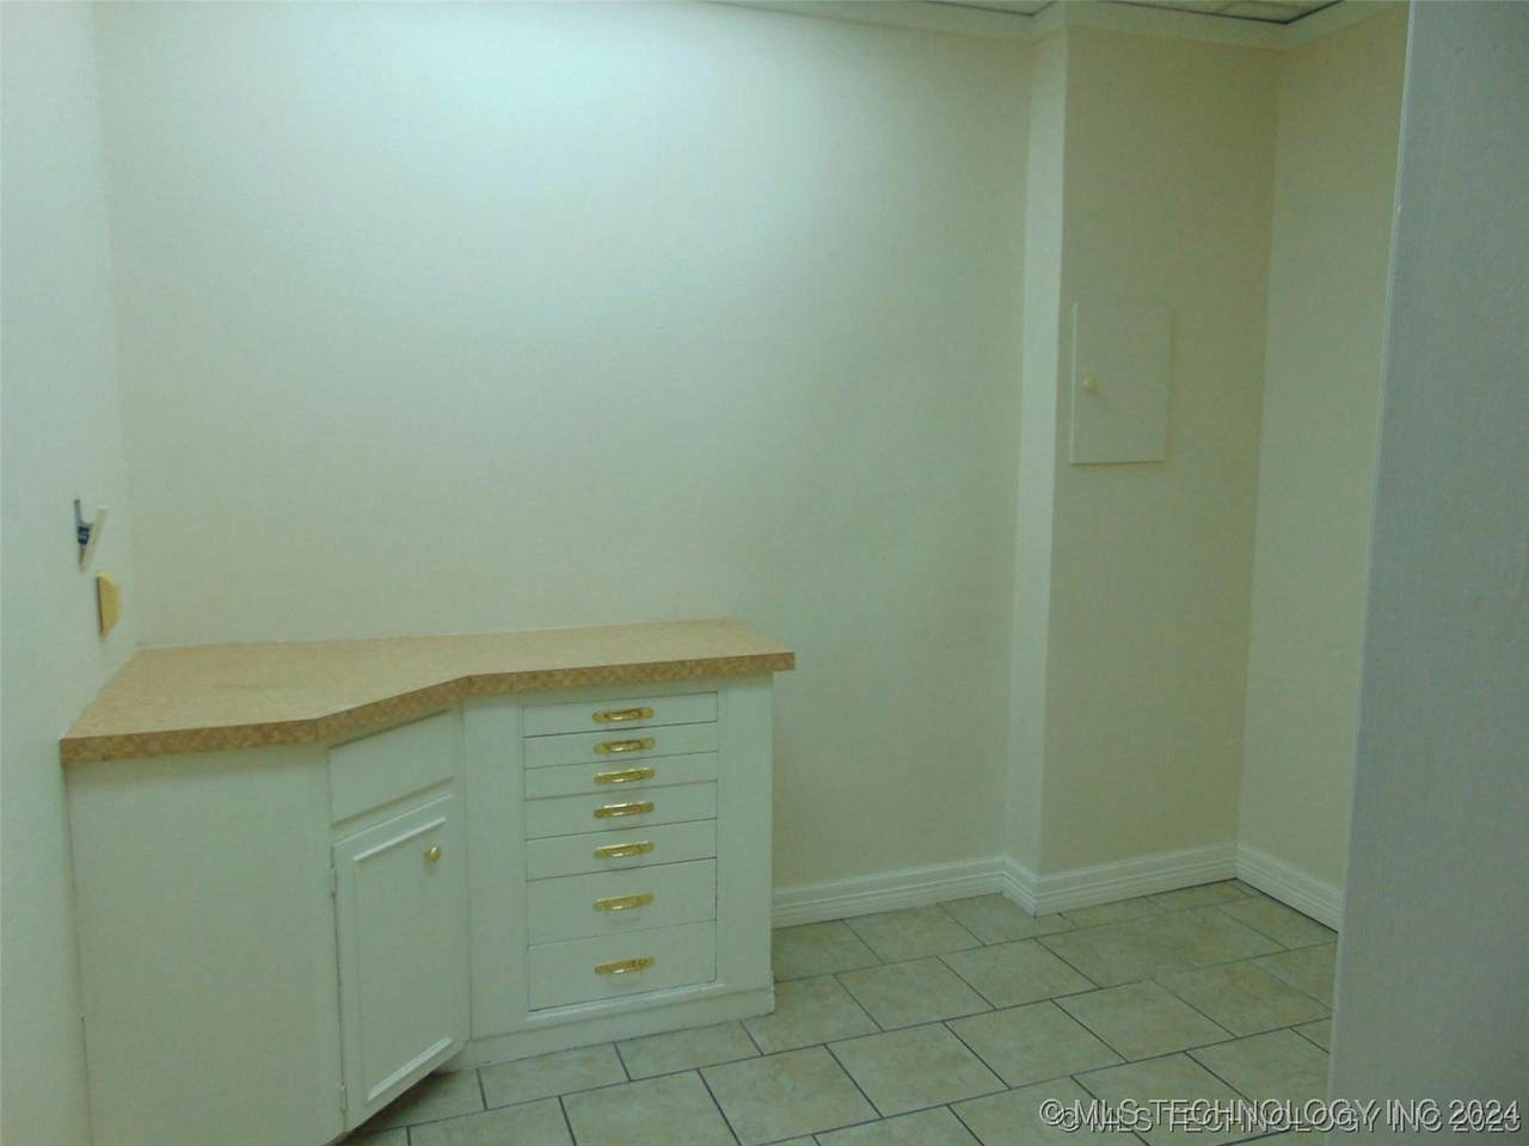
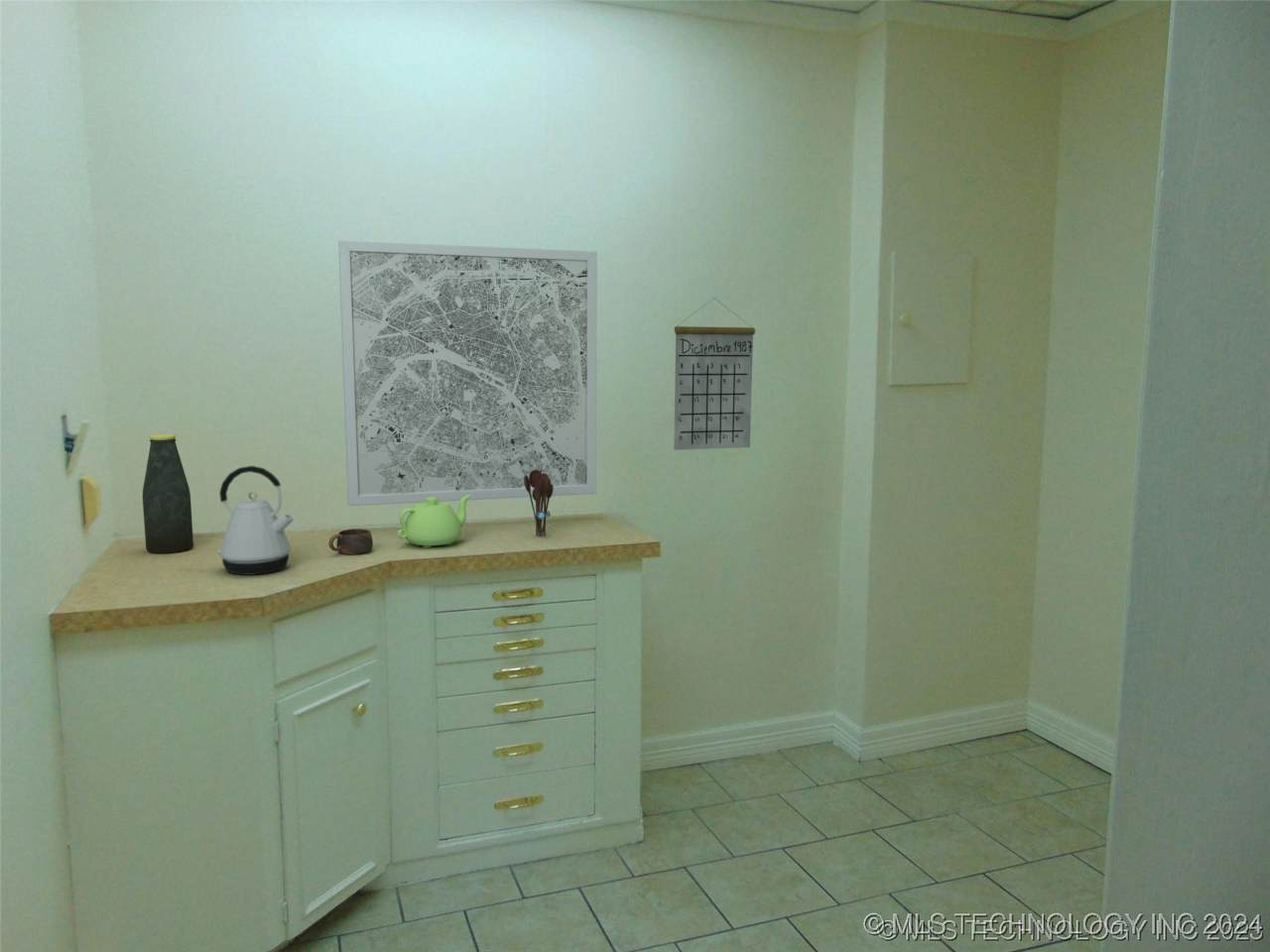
+ wall art [337,239,597,507]
+ kettle [217,465,296,576]
+ calendar [673,297,756,451]
+ utensil holder [524,469,554,537]
+ bottle [142,433,194,554]
+ teapot [397,495,470,548]
+ cup [328,528,374,555]
